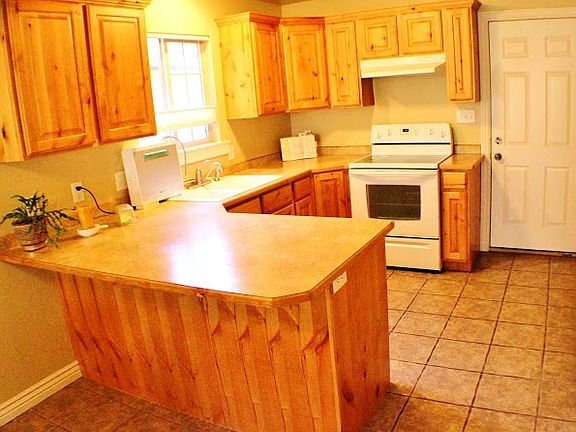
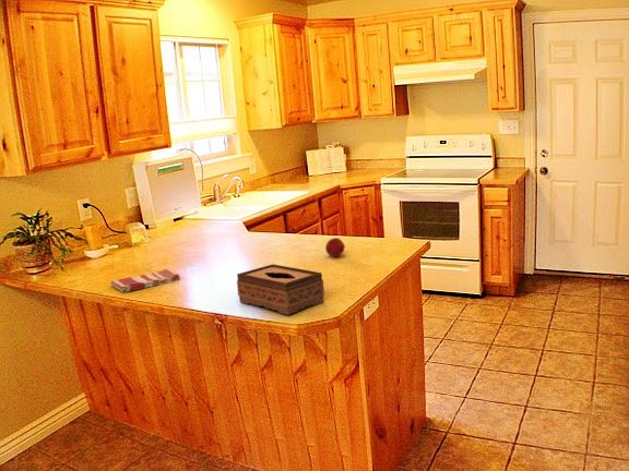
+ dish towel [109,268,181,293]
+ tissue box [236,263,325,316]
+ apple [324,237,346,258]
